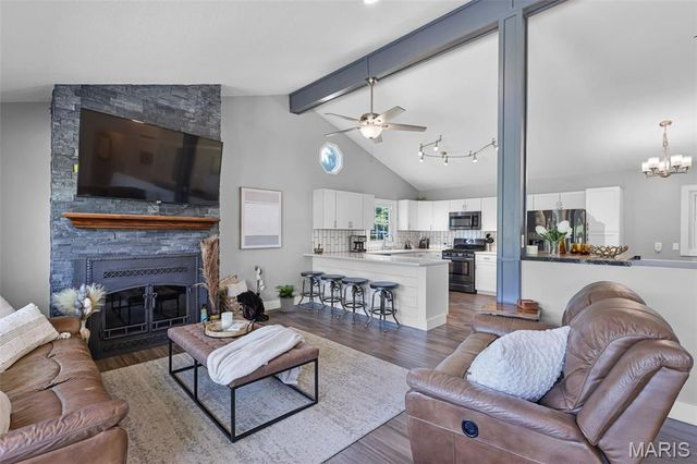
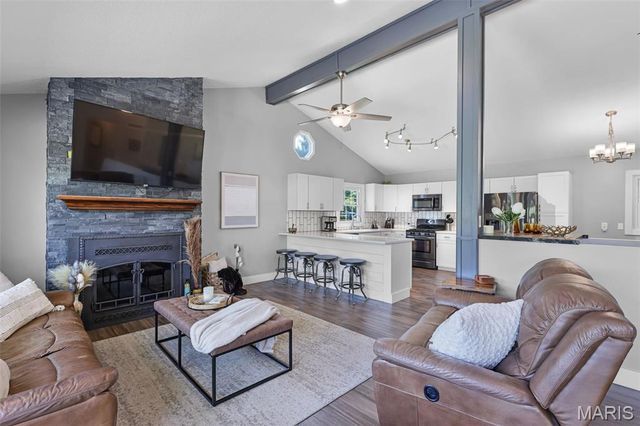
- potted plant [273,284,299,314]
